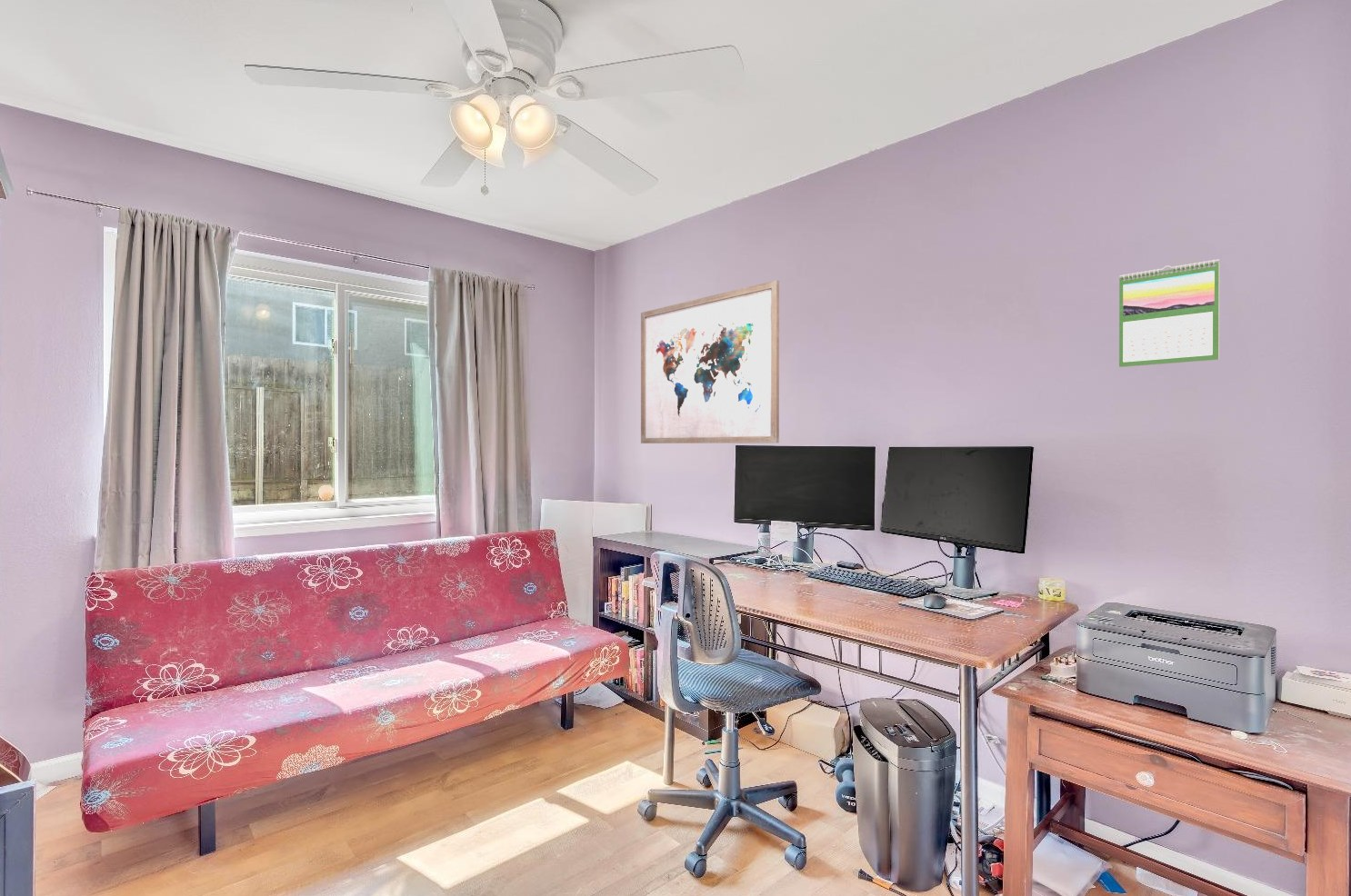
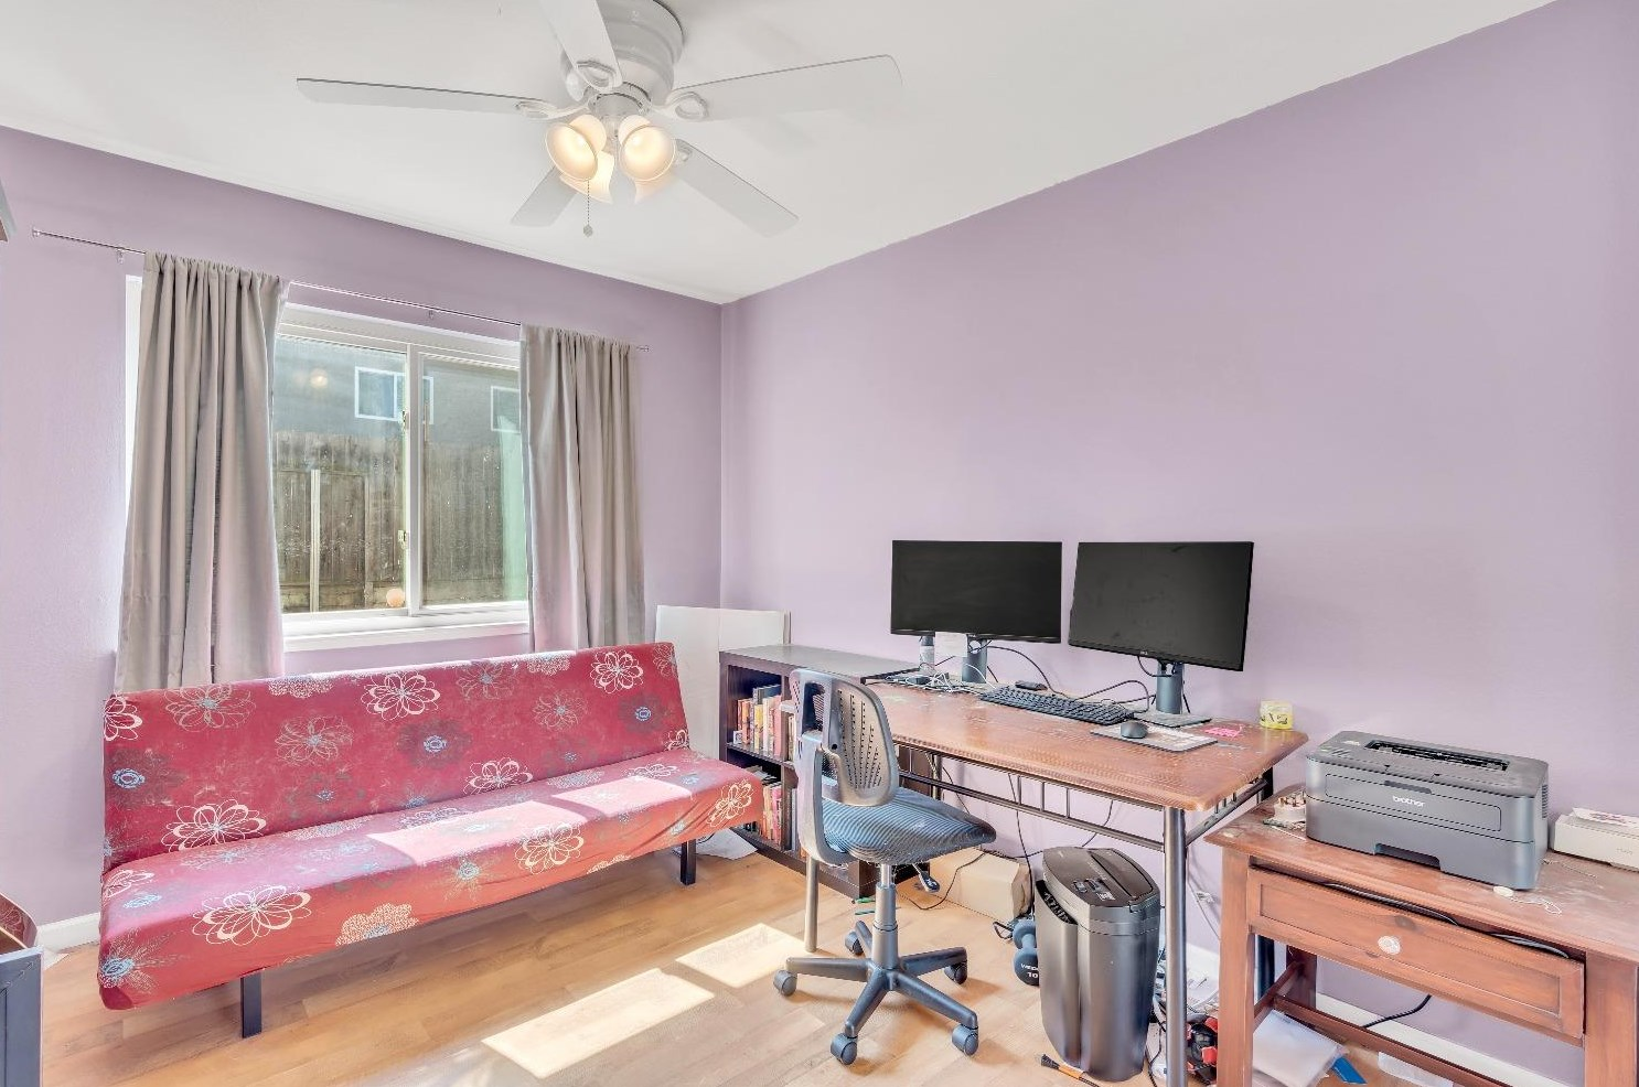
- wall art [640,279,780,444]
- calendar [1118,259,1220,368]
